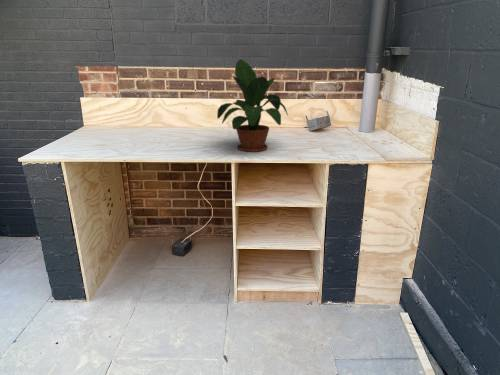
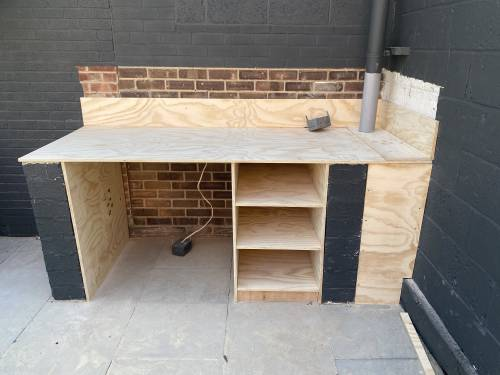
- potted plant [216,59,289,153]
